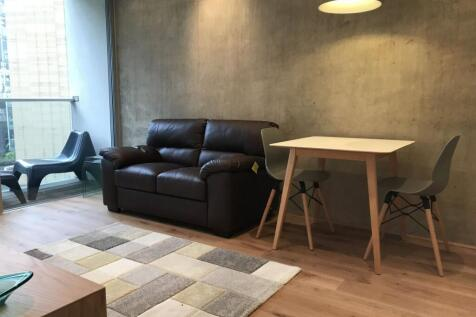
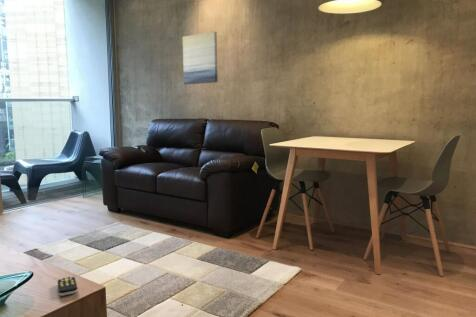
+ wall art [182,31,219,85]
+ remote control [57,275,78,297]
